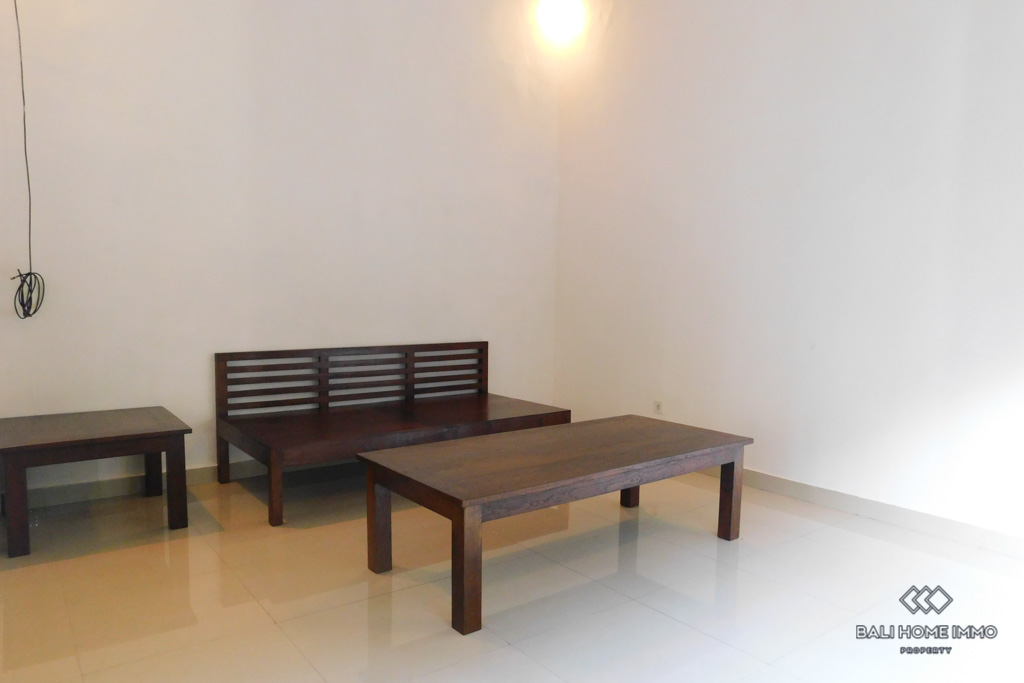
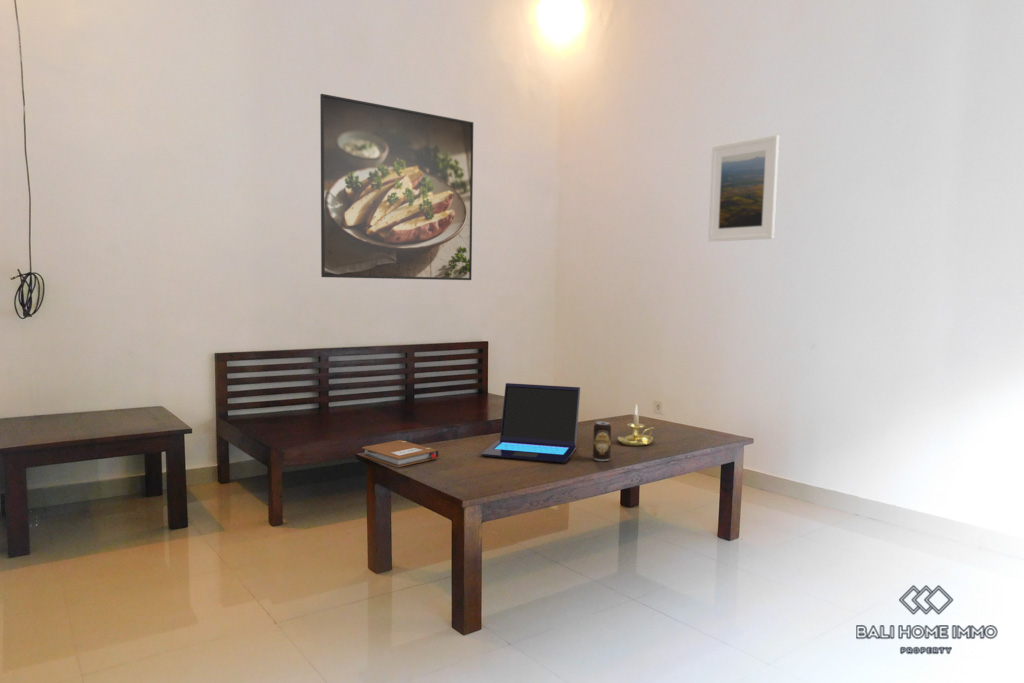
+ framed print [707,134,780,243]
+ beverage can [592,421,612,462]
+ laptop [480,382,581,464]
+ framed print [319,93,474,281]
+ notebook [361,439,440,468]
+ candle holder [617,403,654,447]
